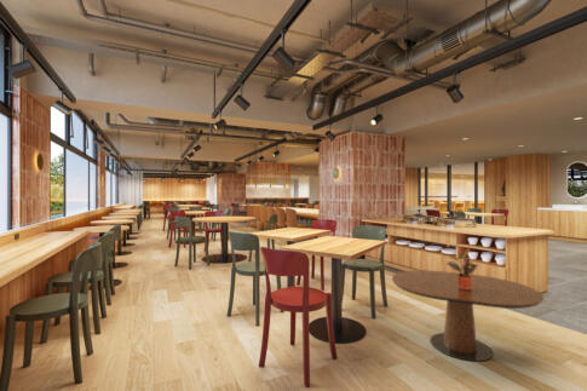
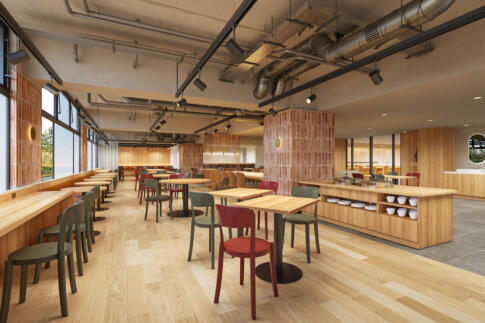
- dining table [391,269,545,362]
- potted plant [444,247,480,289]
